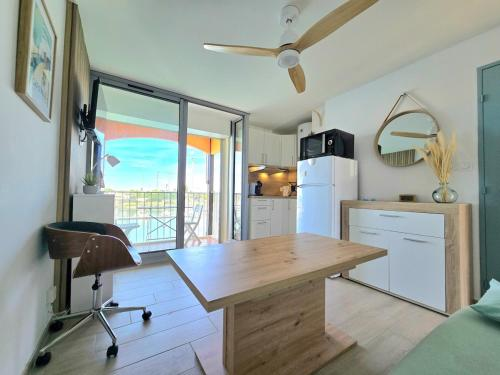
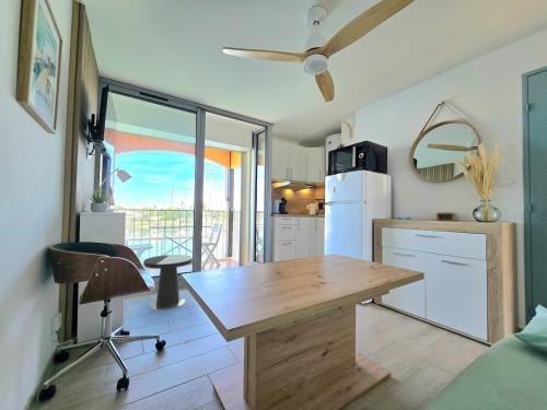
+ side table [142,254,194,312]
